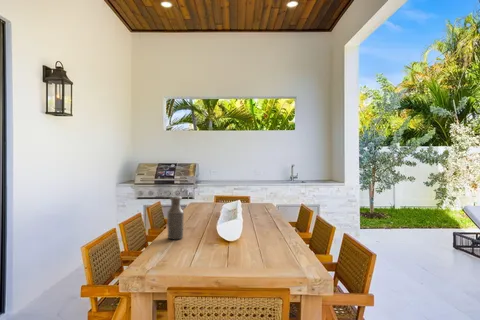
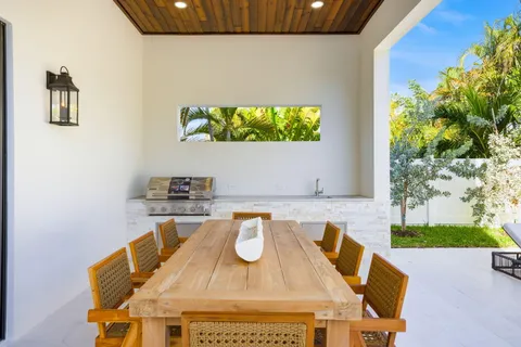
- bottle [166,195,185,240]
